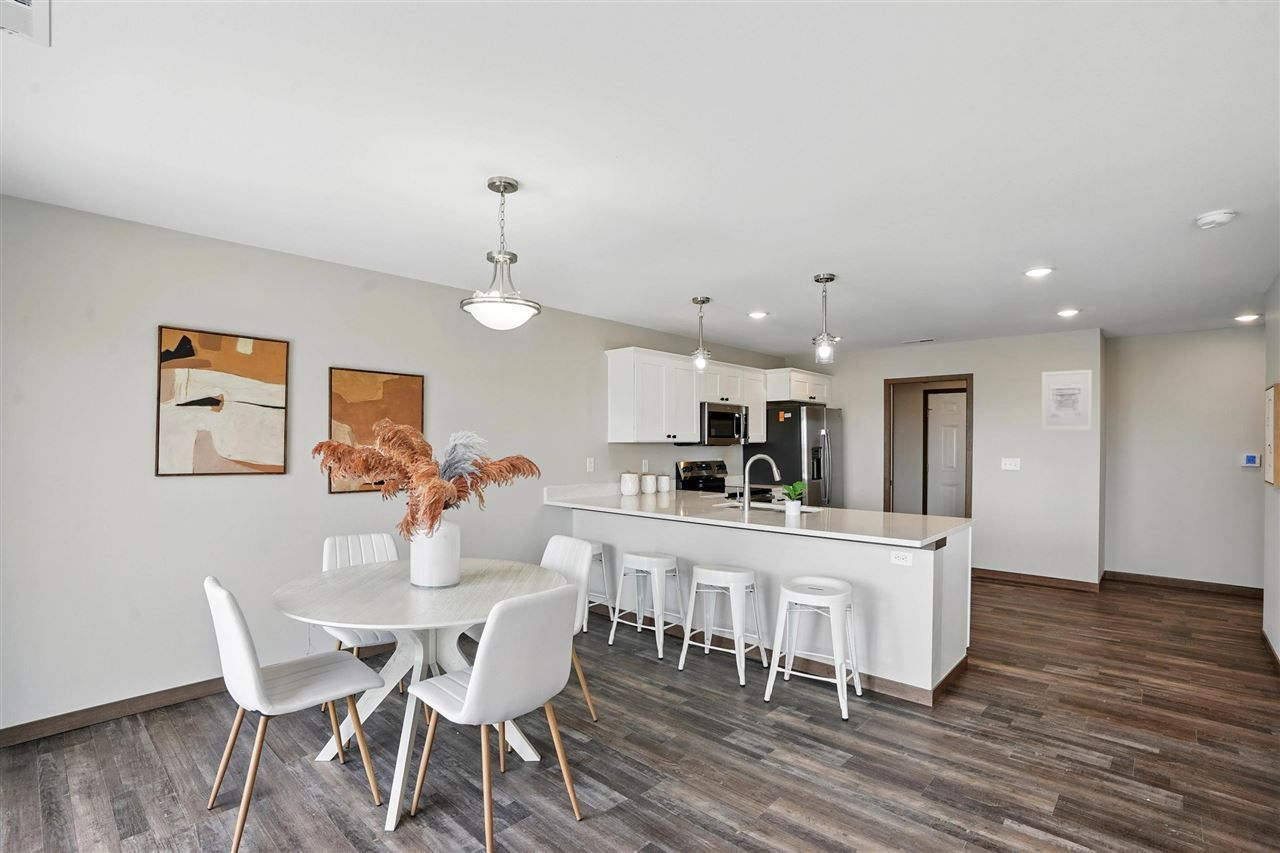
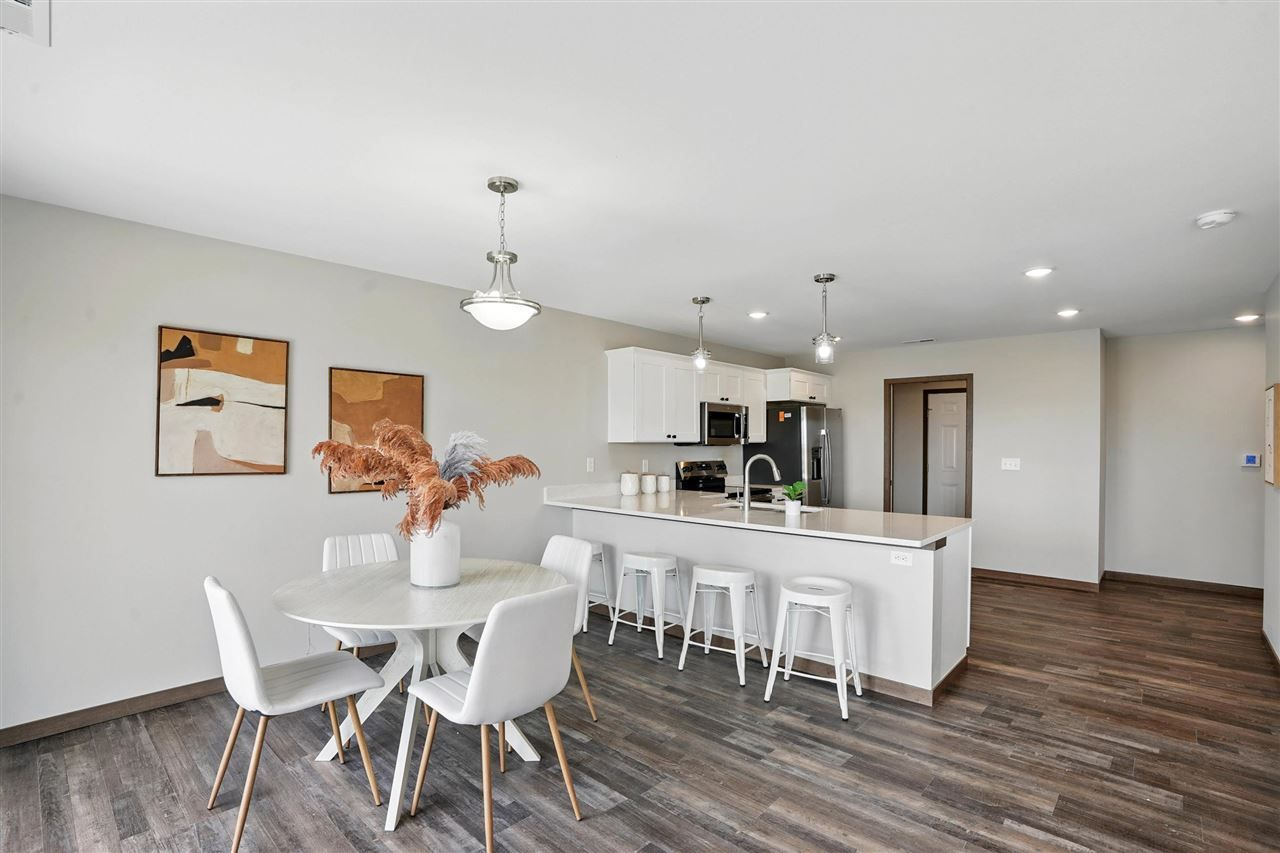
- wall art [1041,369,1093,430]
